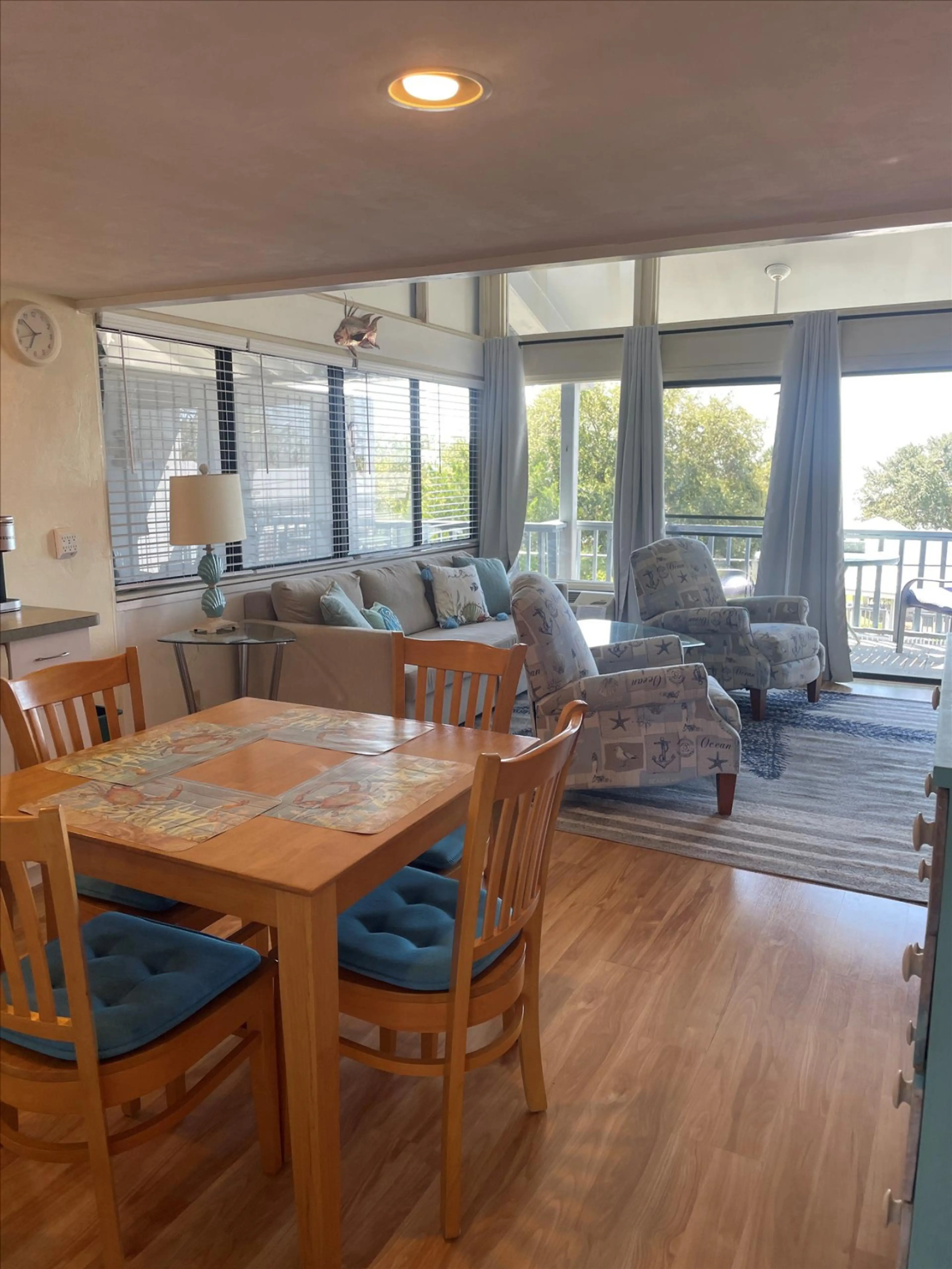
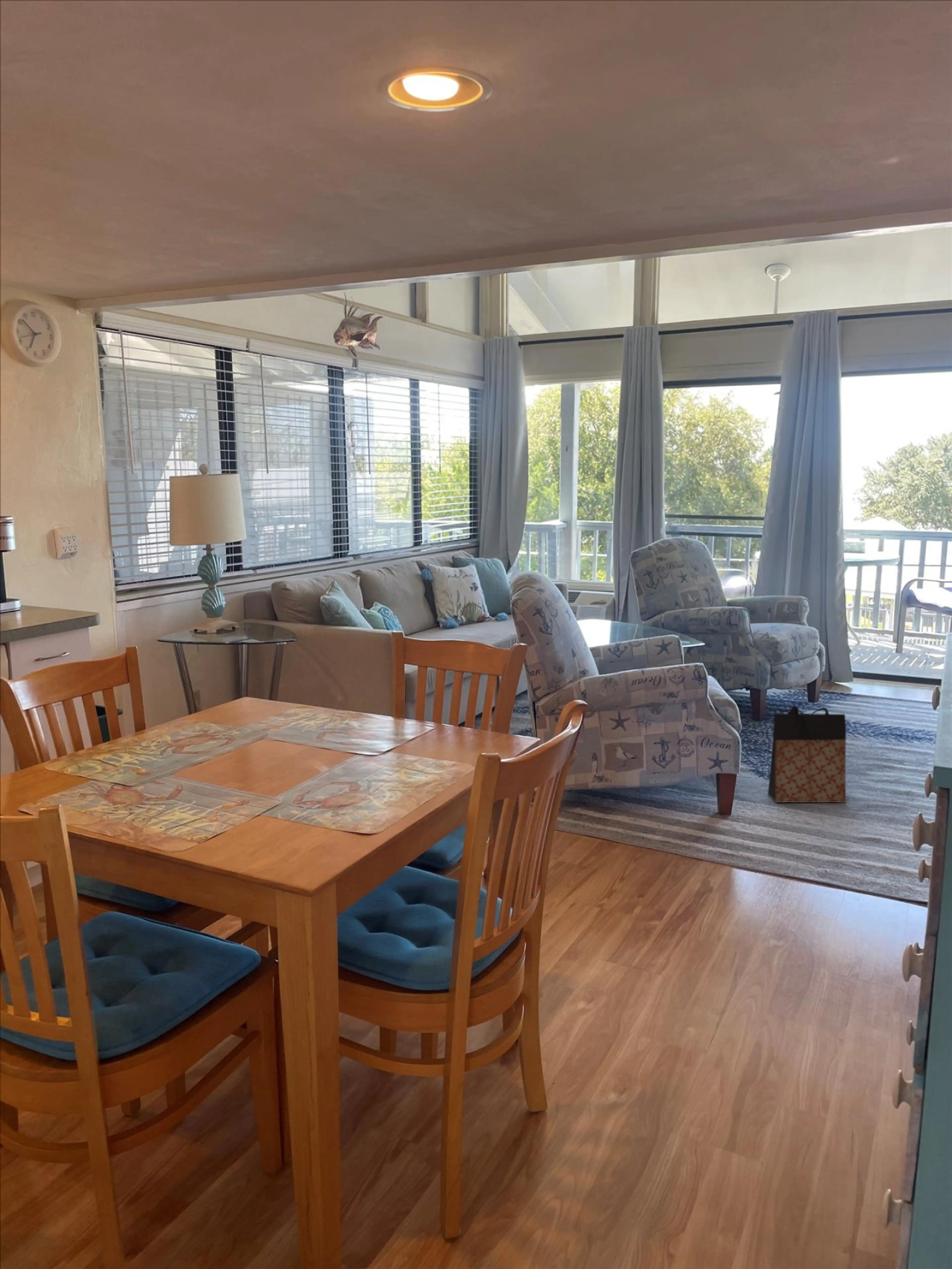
+ bag [767,705,846,803]
